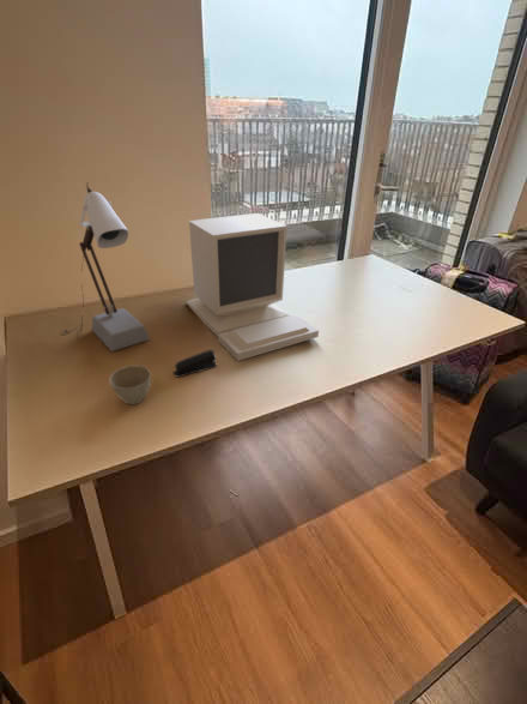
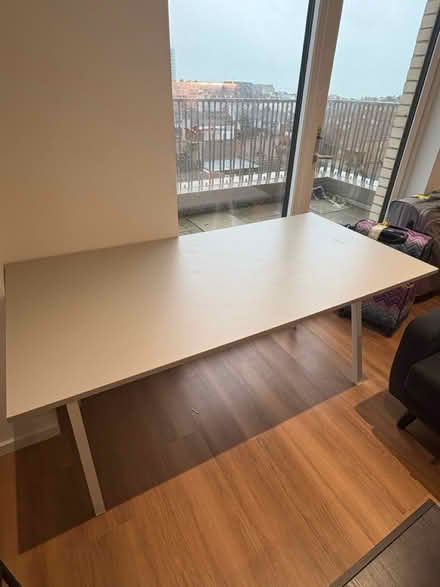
- desk lamp [60,181,151,353]
- computer monitor [186,212,320,362]
- stapler [172,349,219,378]
- flower pot [108,365,152,405]
